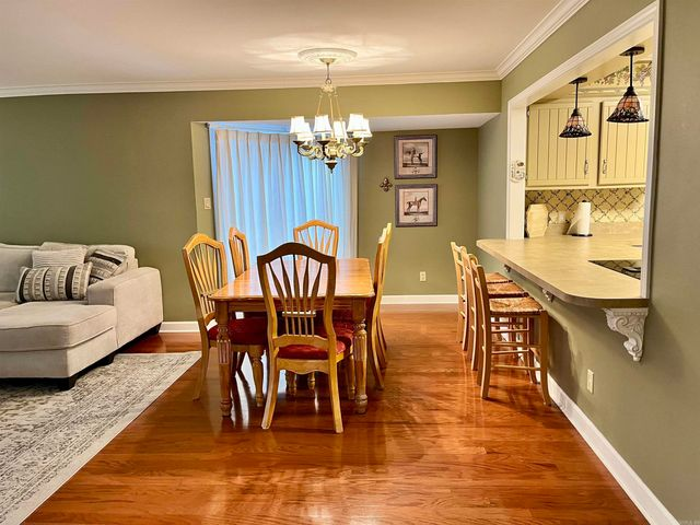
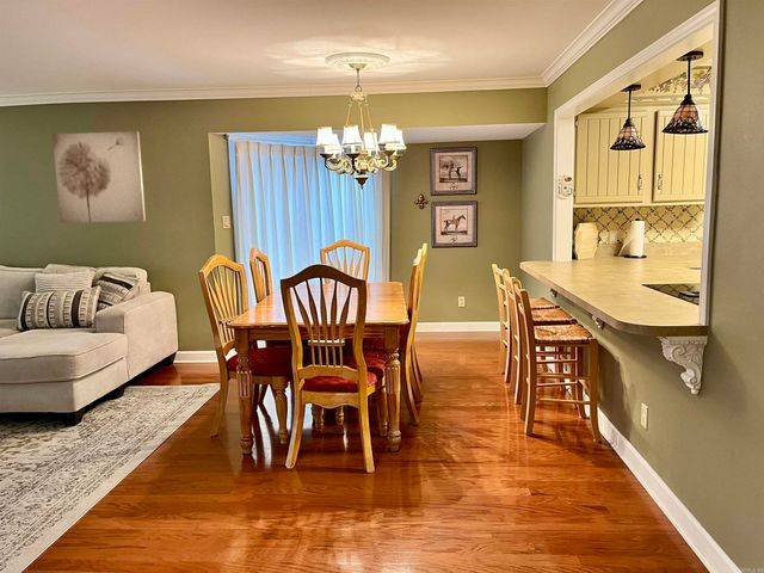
+ wall art [51,130,147,224]
